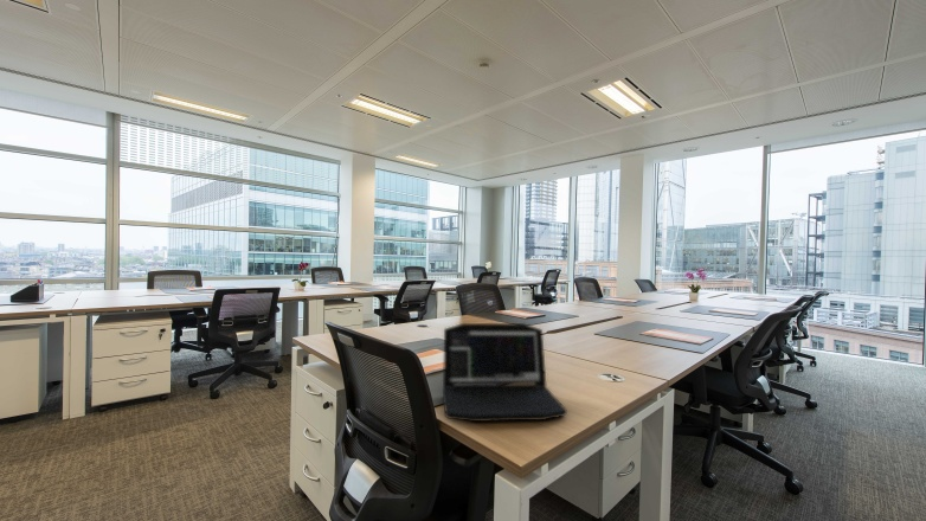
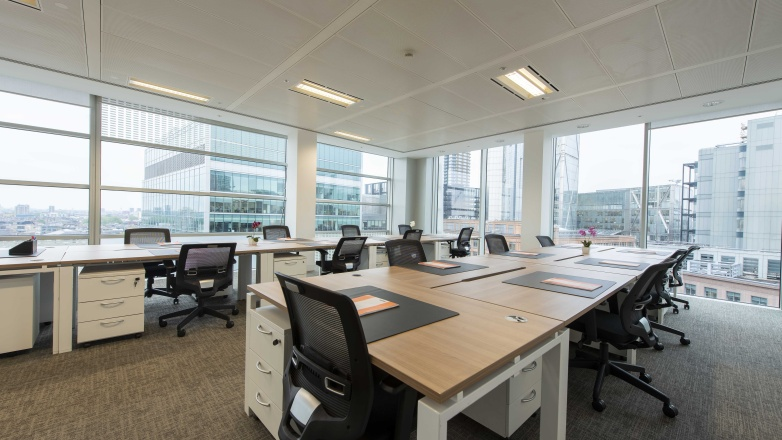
- laptop [442,322,568,423]
